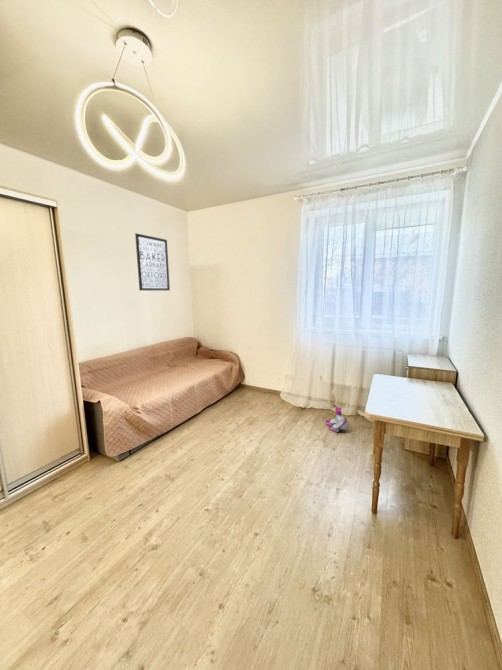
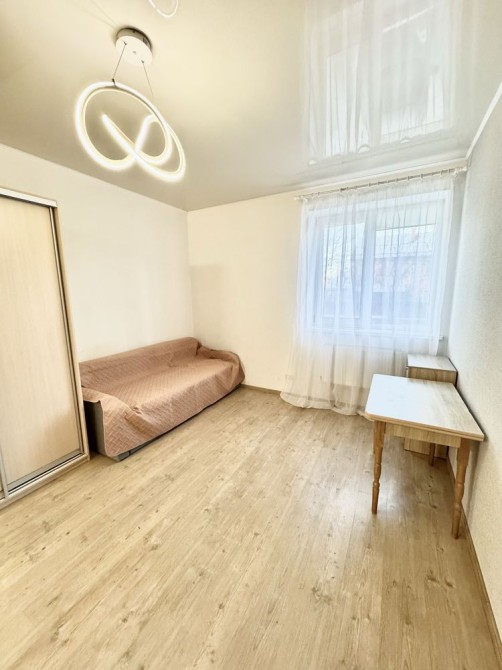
- wall art [134,232,171,291]
- boots [324,407,350,433]
